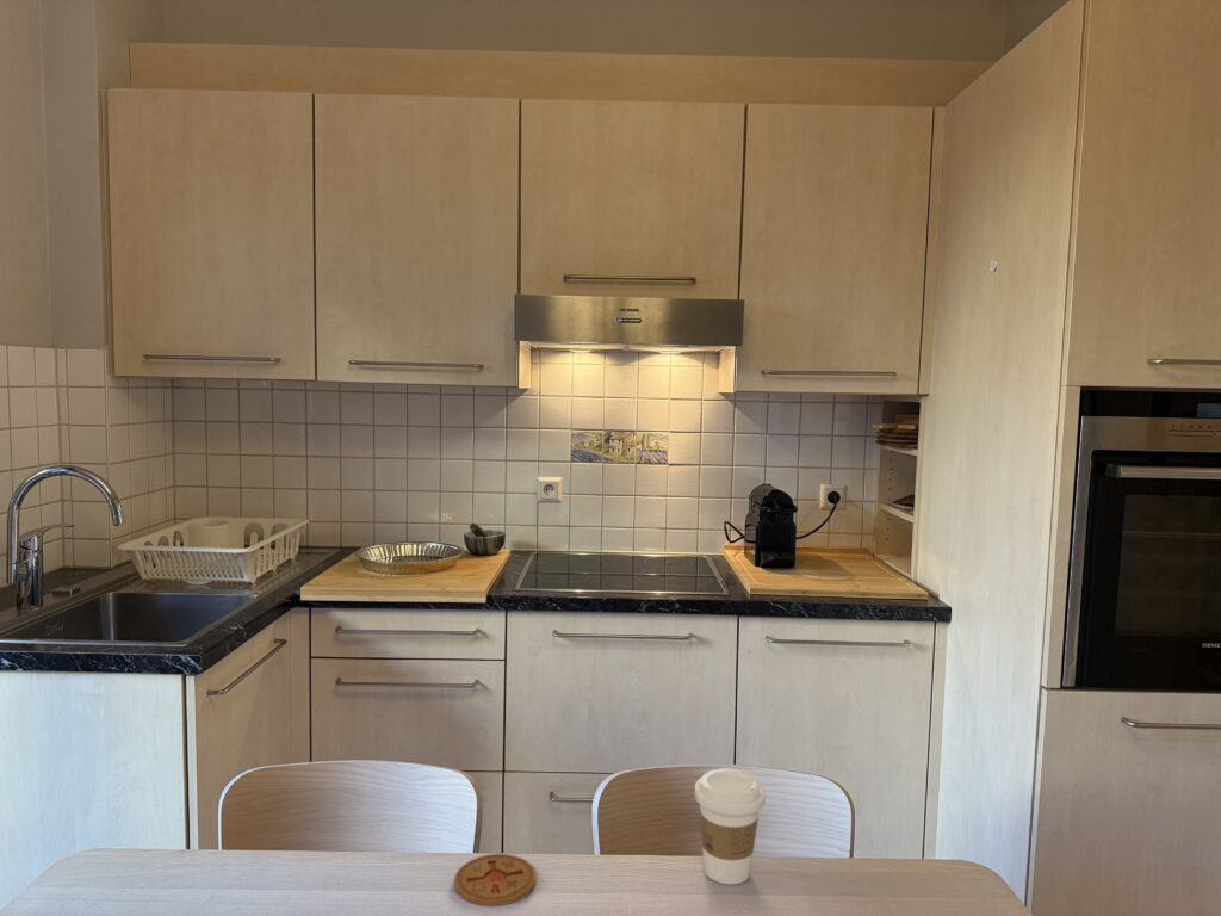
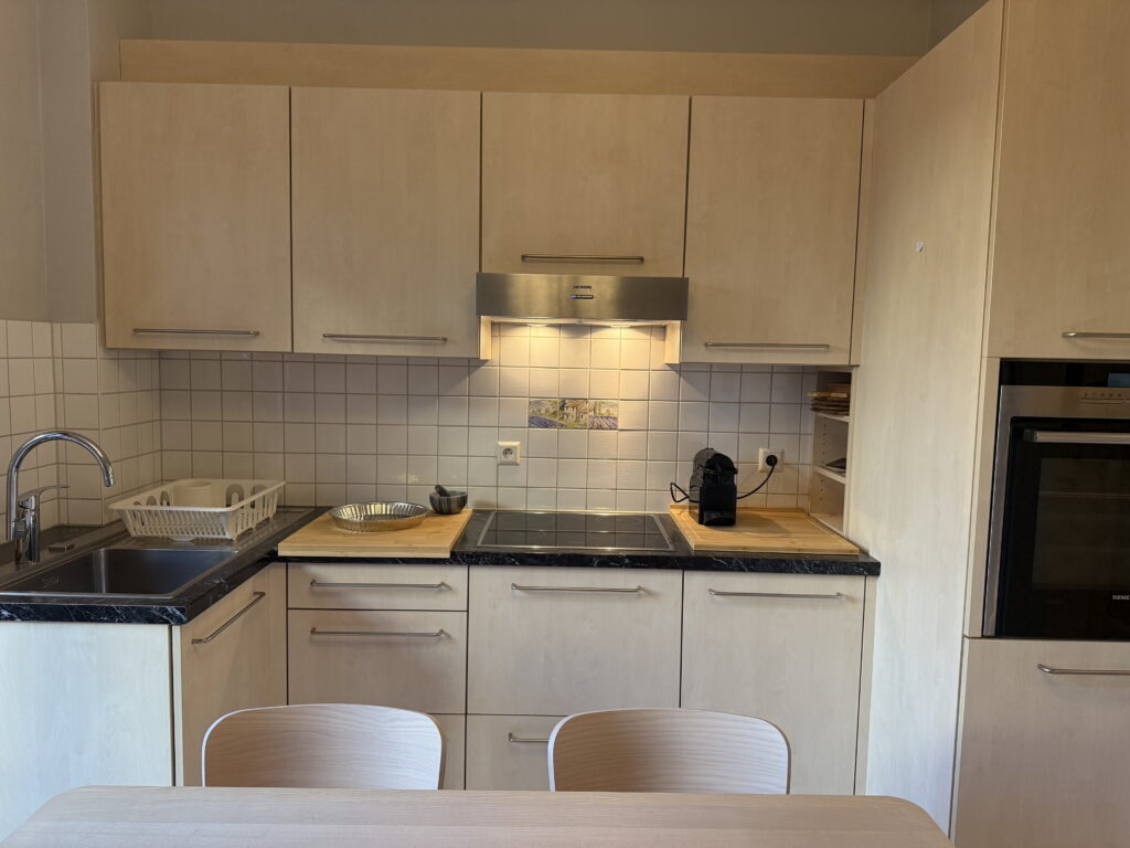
- coaster [453,853,538,908]
- coffee cup [694,768,767,886]
